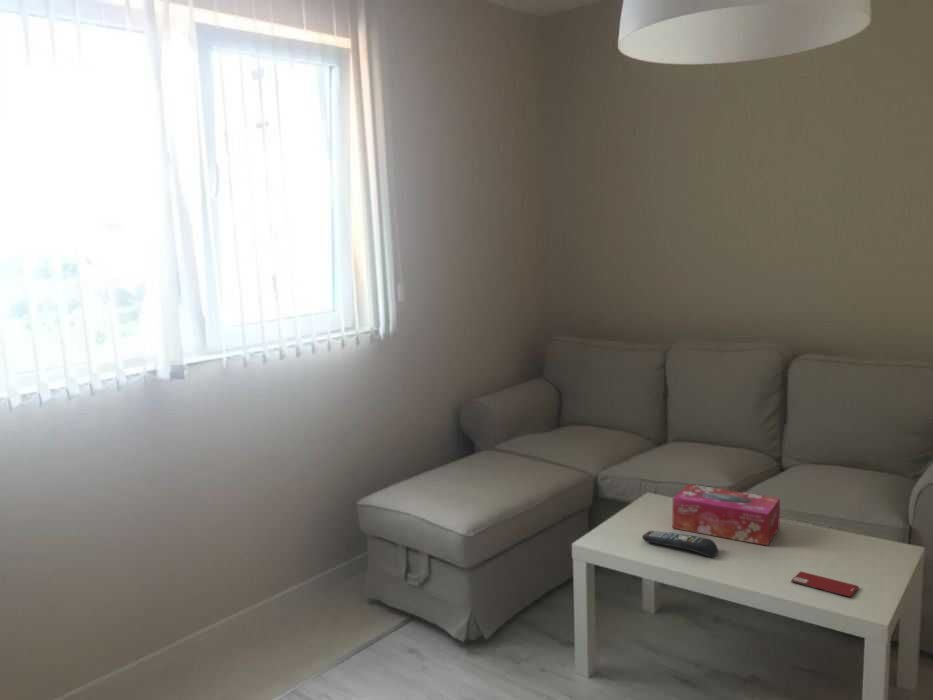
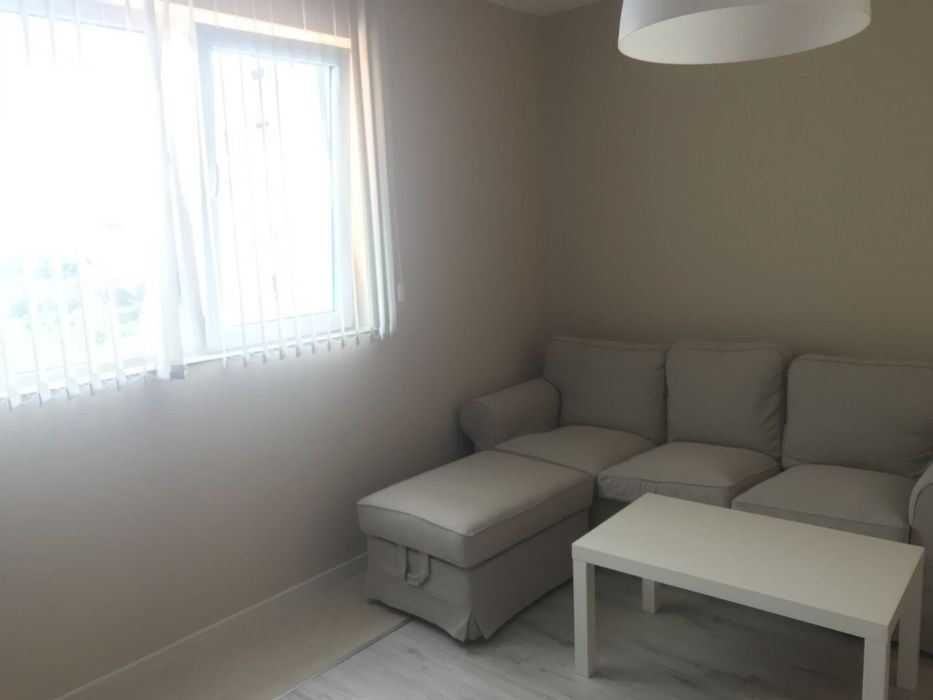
- smartphone [790,571,860,598]
- remote control [641,530,719,558]
- tissue box [672,483,781,547]
